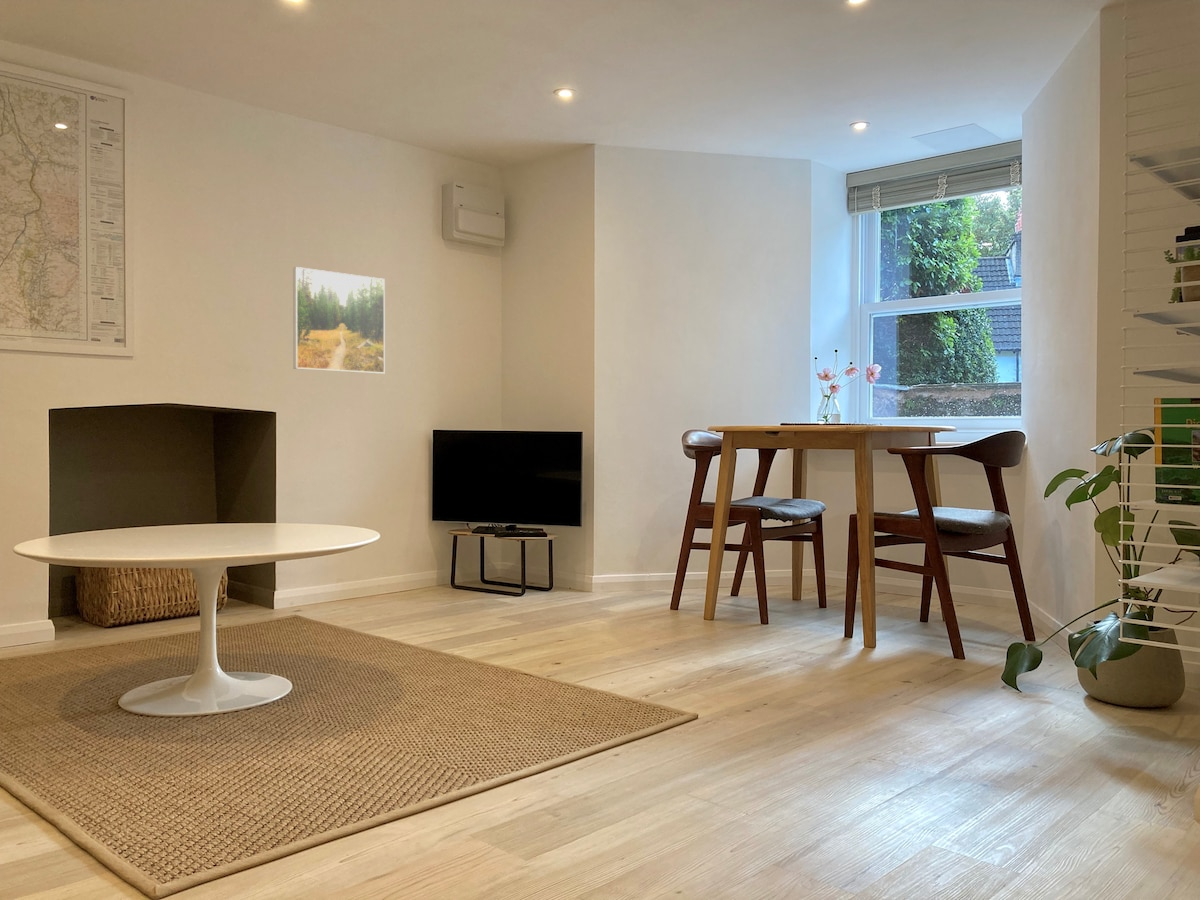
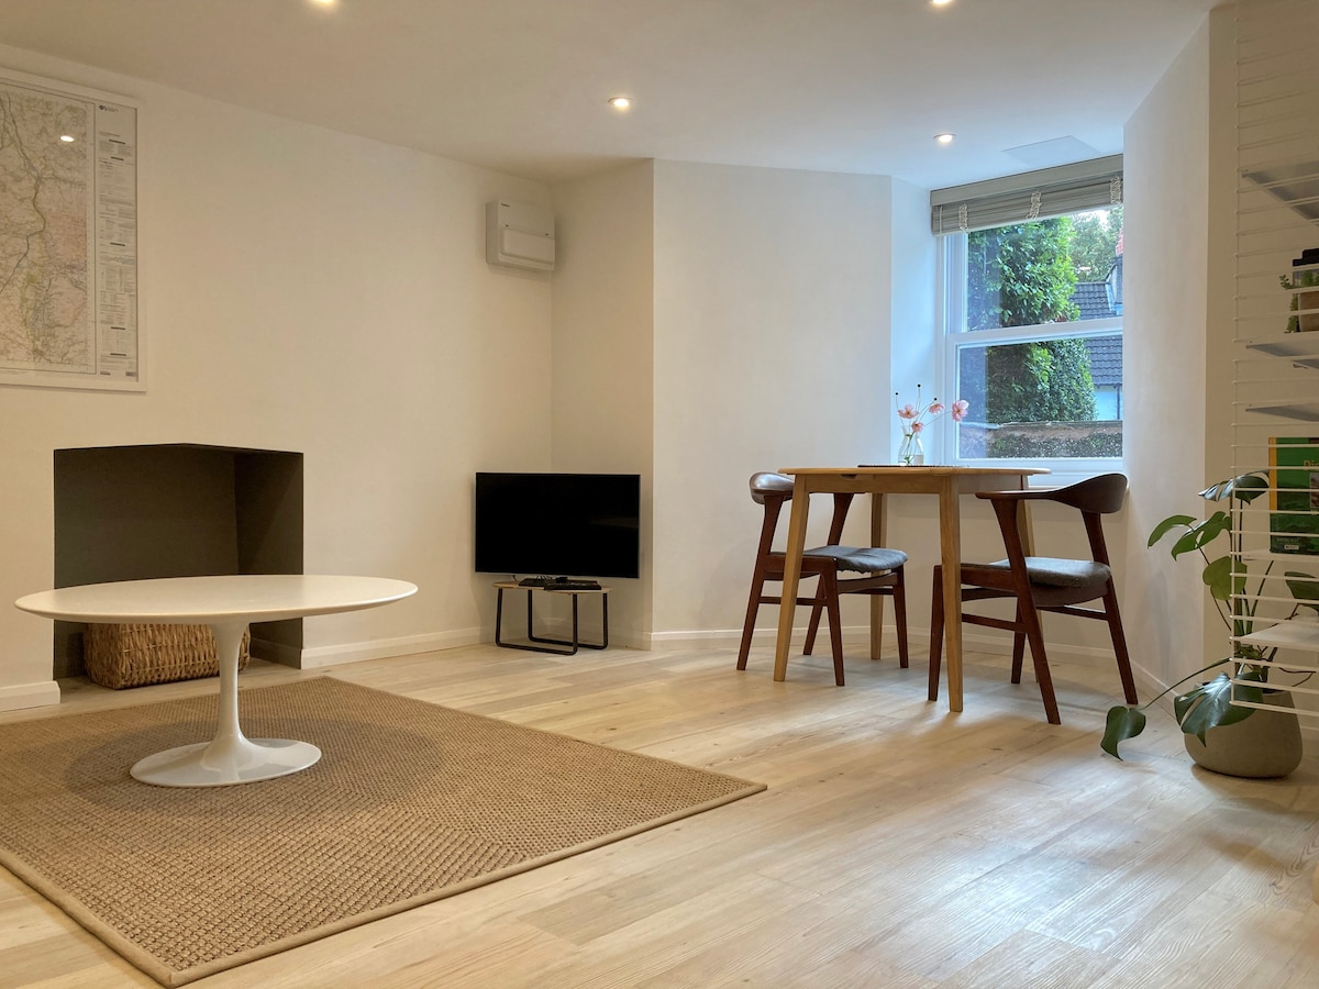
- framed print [292,266,386,375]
